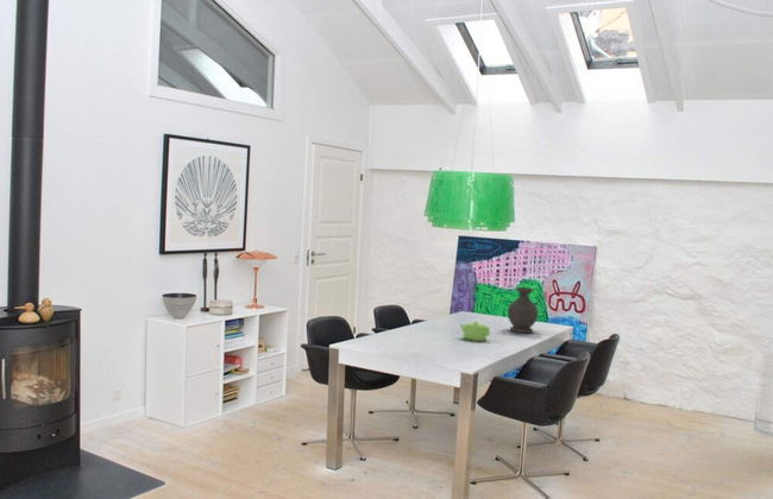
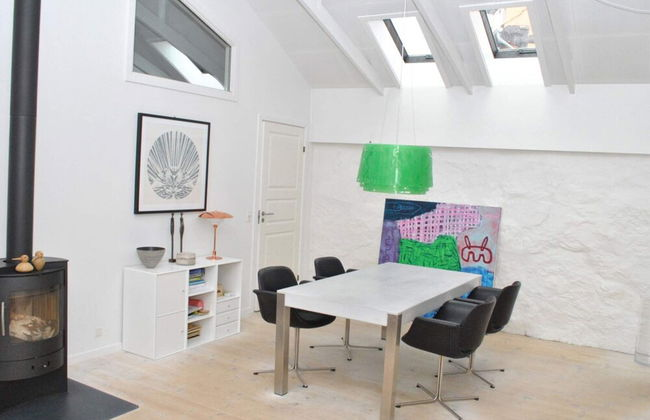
- teapot [459,321,491,342]
- vase [507,286,539,334]
